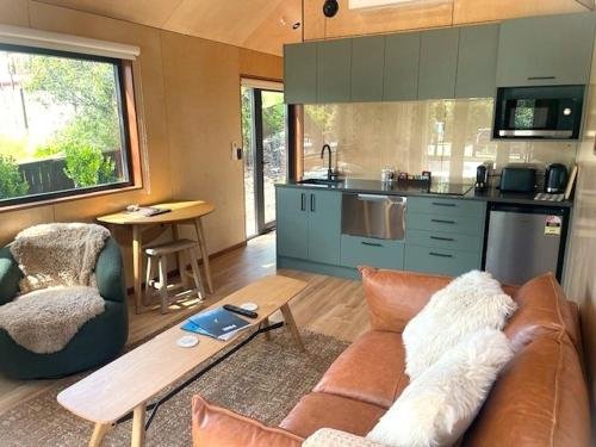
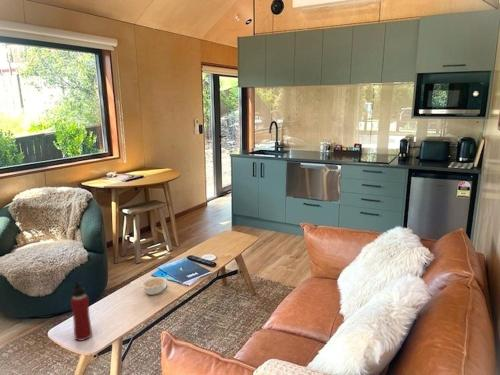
+ water bottle [70,280,93,342]
+ legume [140,276,173,296]
